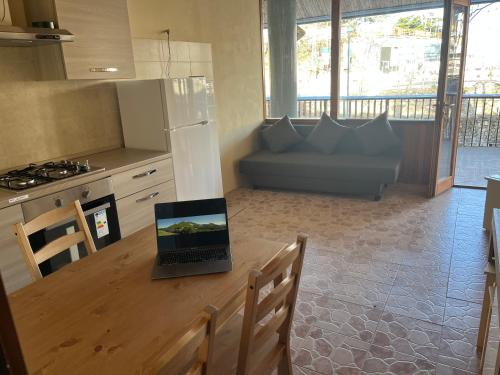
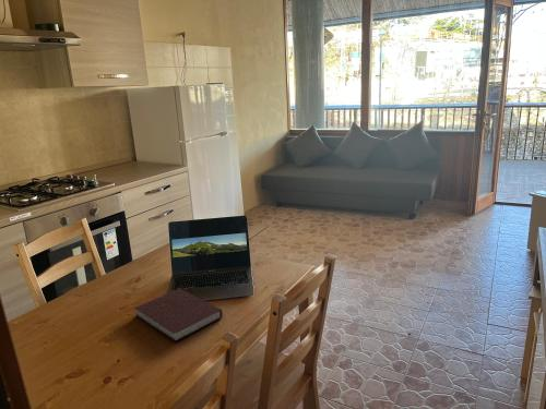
+ notebook [133,288,224,342]
